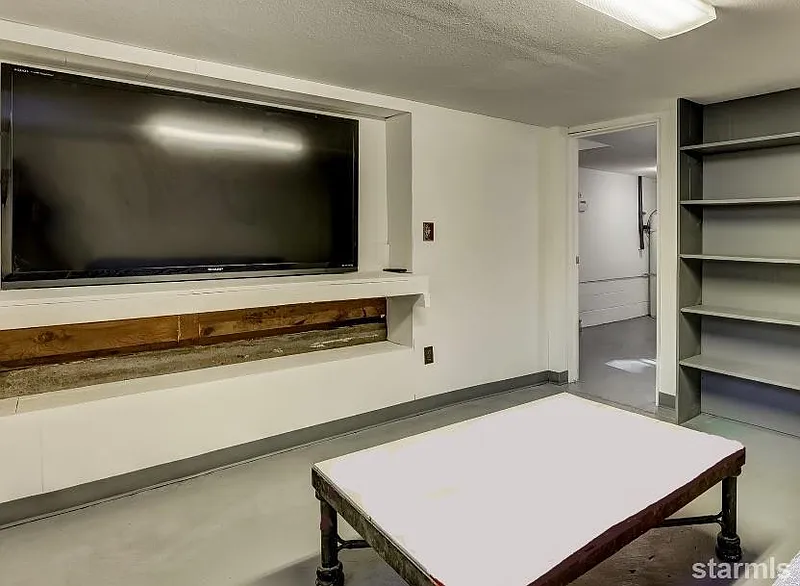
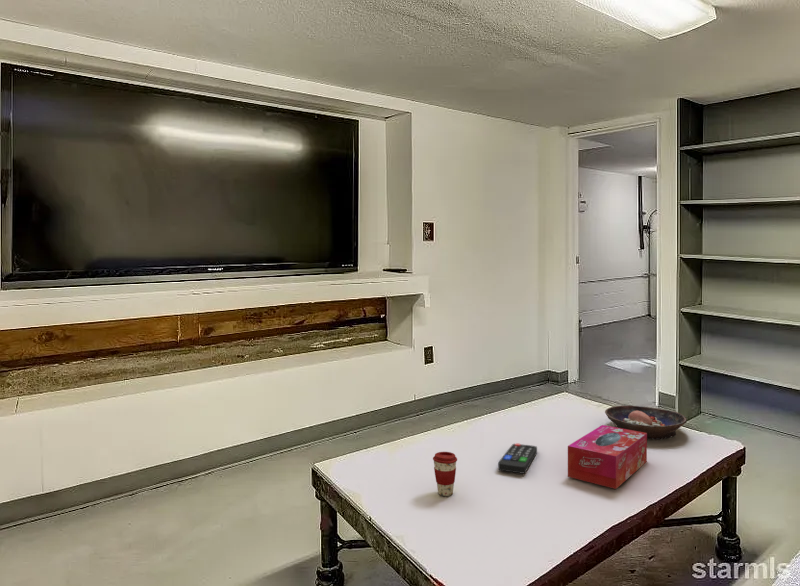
+ tissue box [567,424,648,490]
+ bowl [604,404,687,440]
+ remote control [497,442,538,475]
+ coffee cup [432,451,458,497]
